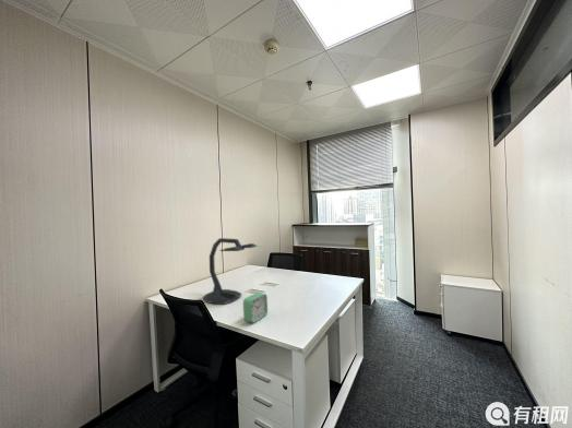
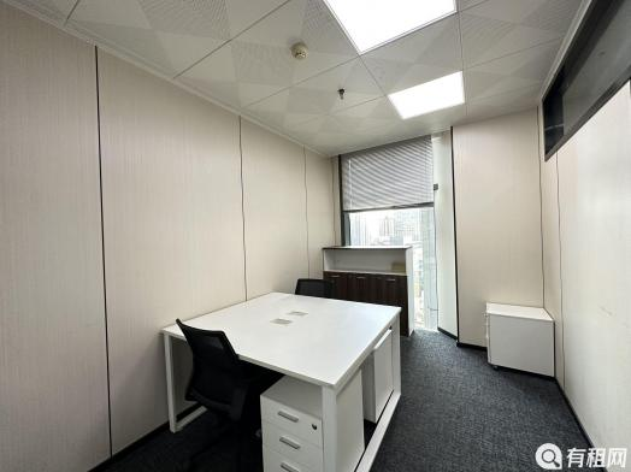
- desk lamp [202,237,258,306]
- alarm clock [242,292,269,324]
